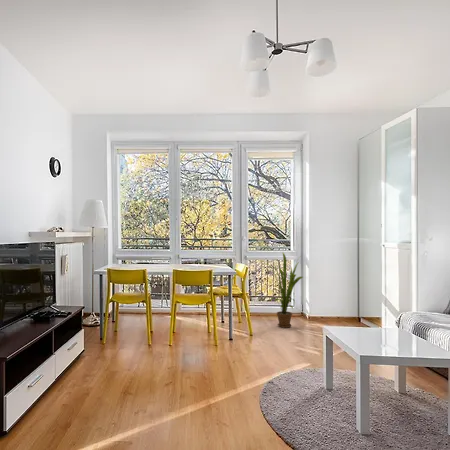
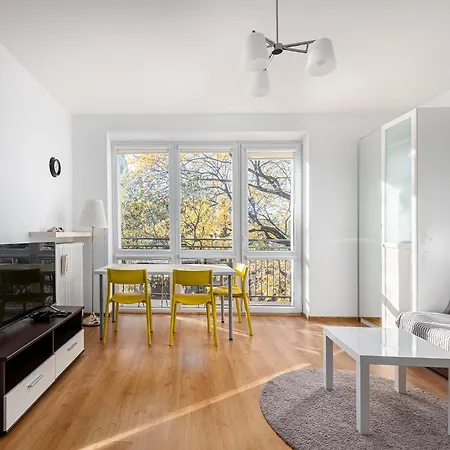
- house plant [263,252,304,329]
